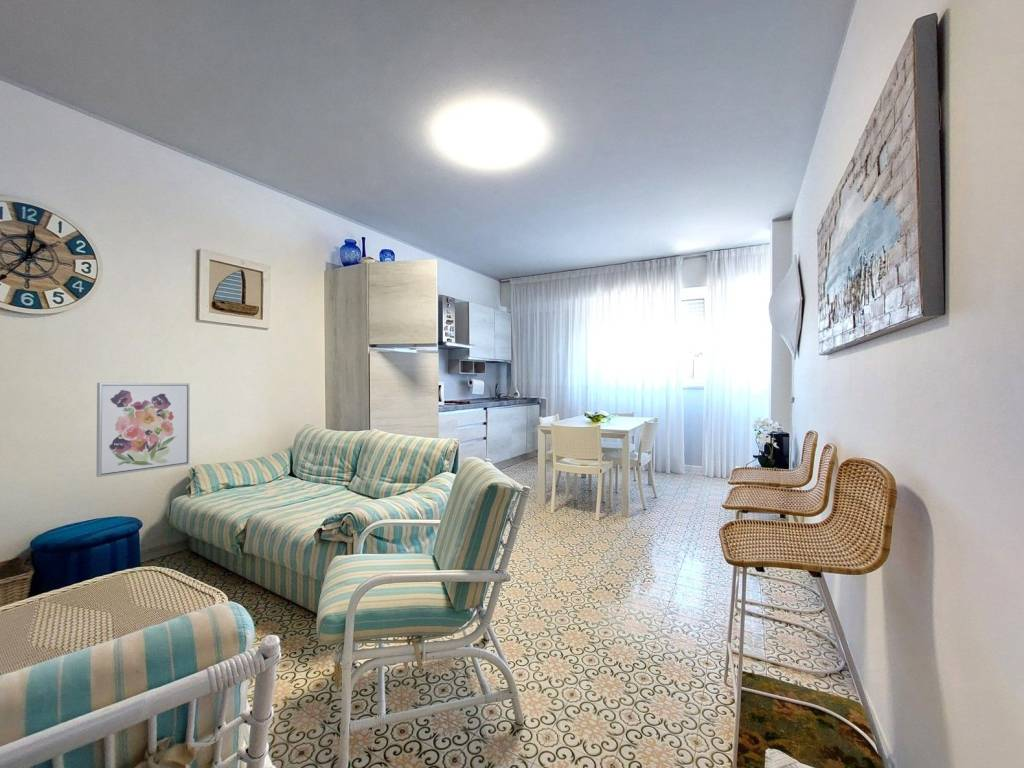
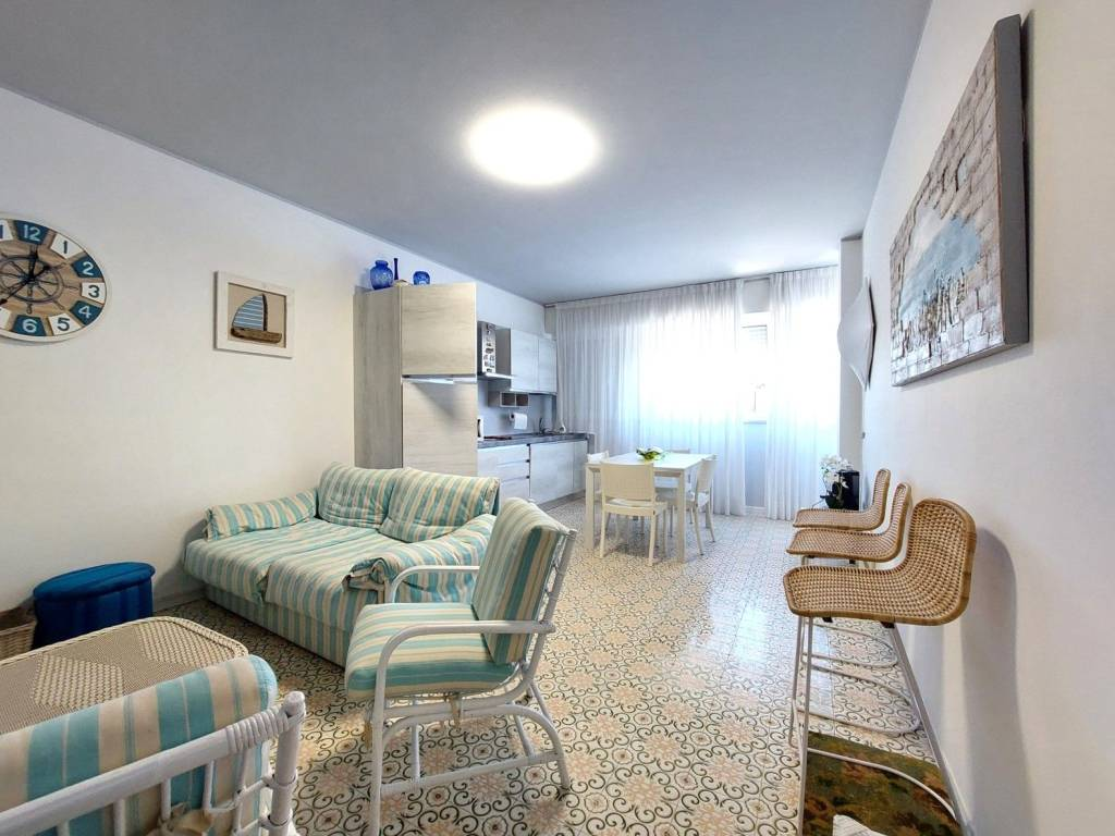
- wall art [95,382,191,478]
